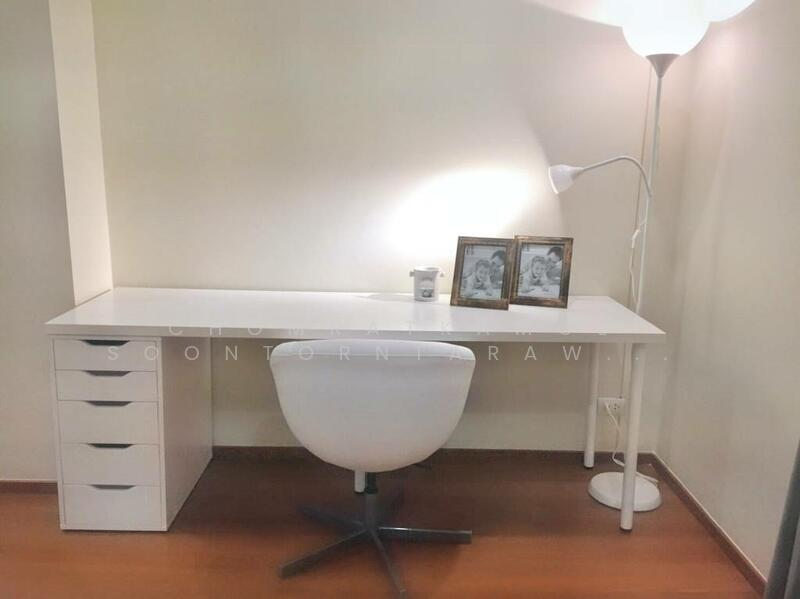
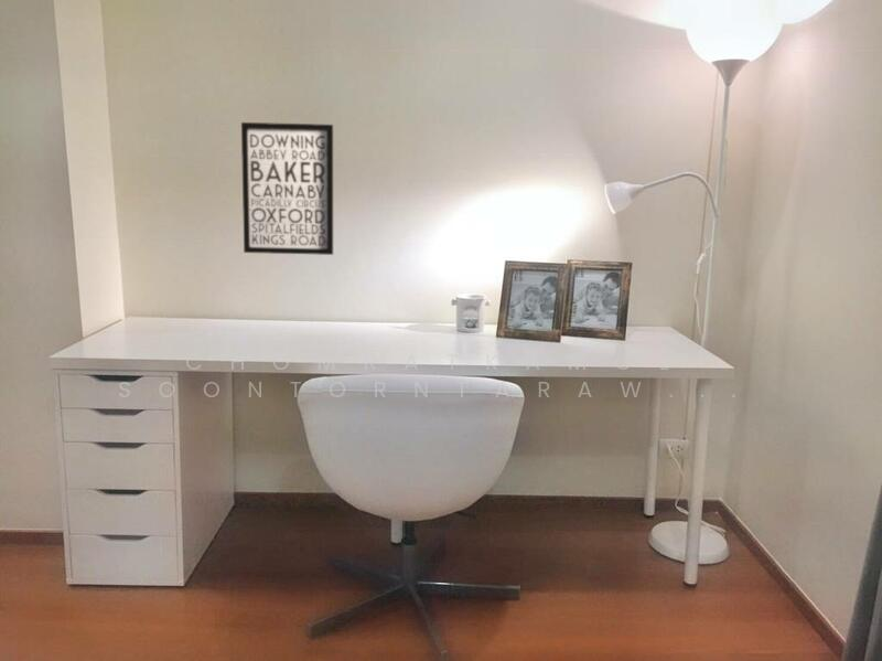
+ wall art [240,121,334,256]
